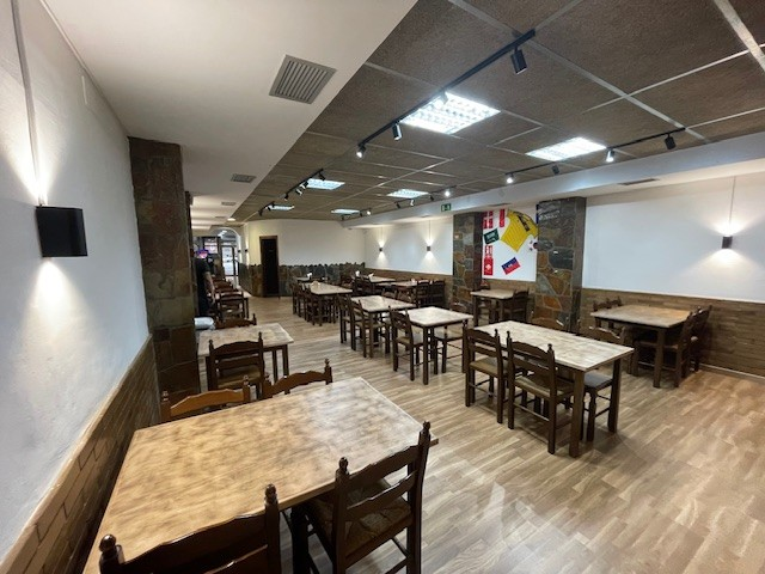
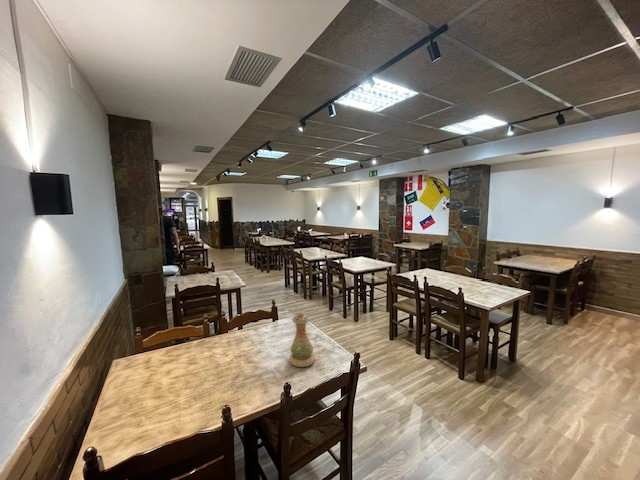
+ vase [288,310,316,368]
